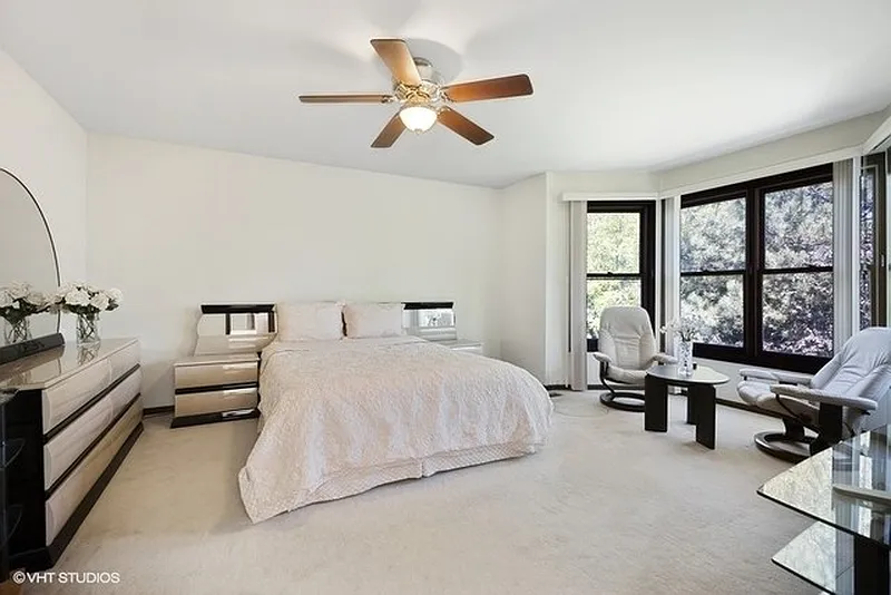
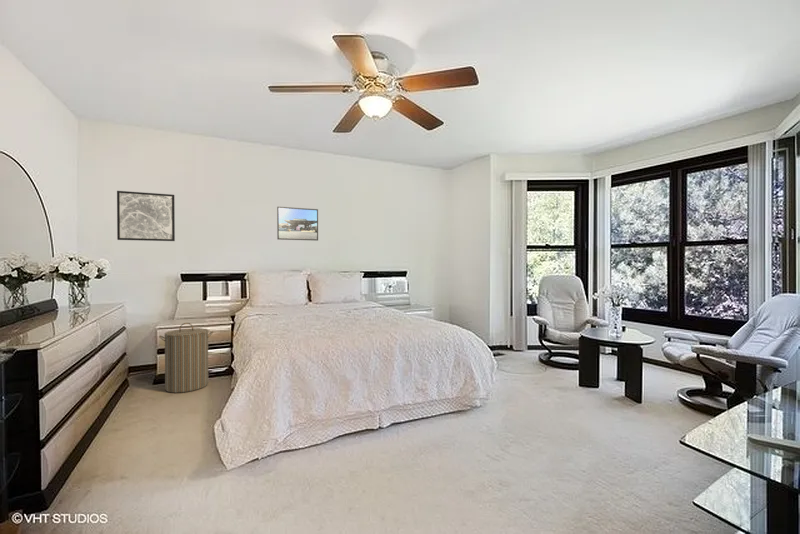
+ wall art [116,190,176,242]
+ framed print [276,206,319,242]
+ laundry hamper [158,322,214,394]
